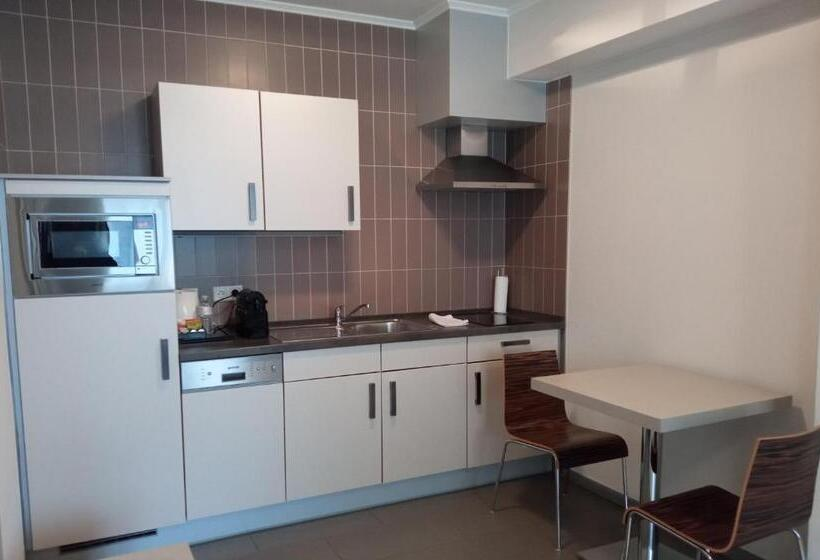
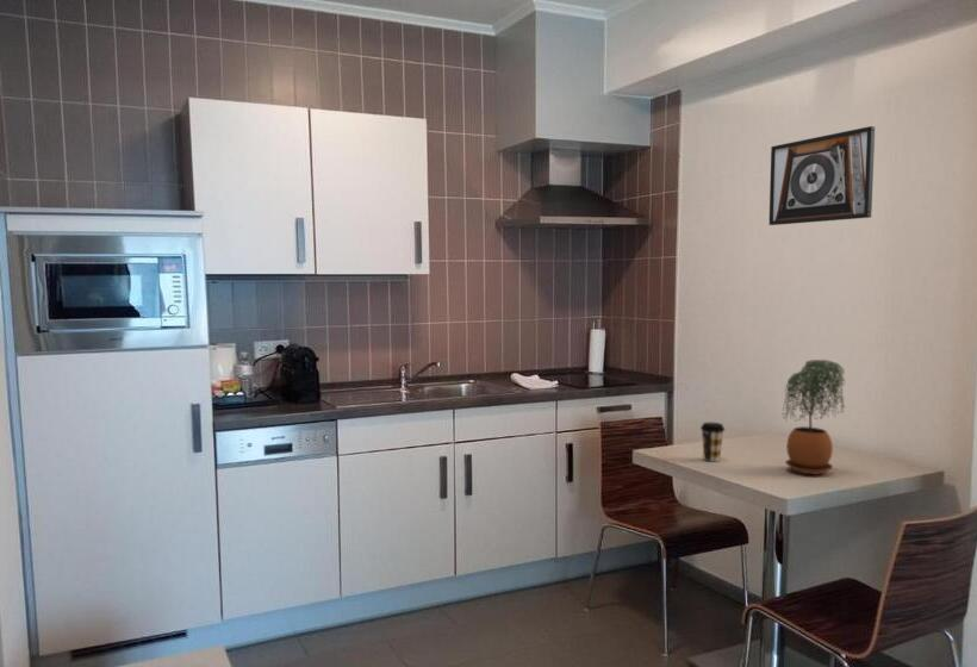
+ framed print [768,125,876,226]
+ potted plant [782,359,846,475]
+ coffee cup [699,422,726,463]
